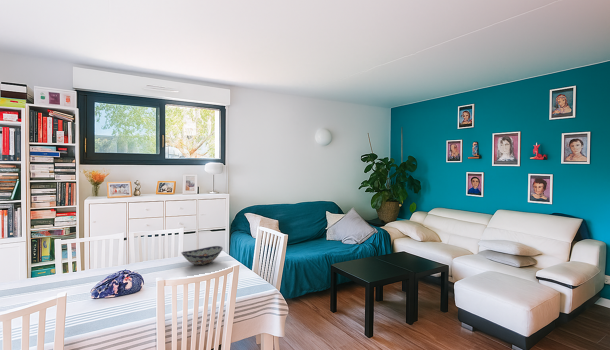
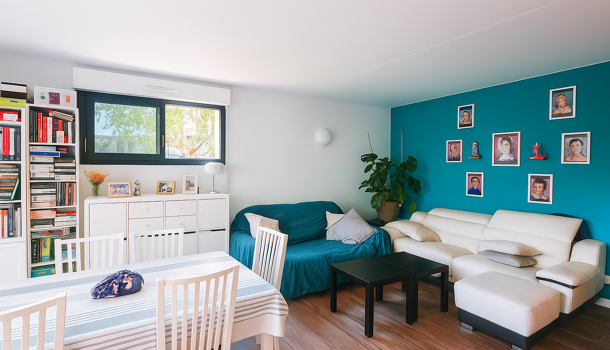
- decorative bowl [180,245,224,266]
